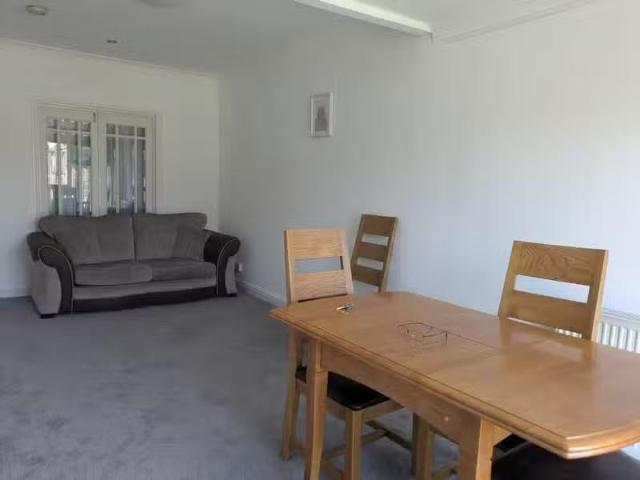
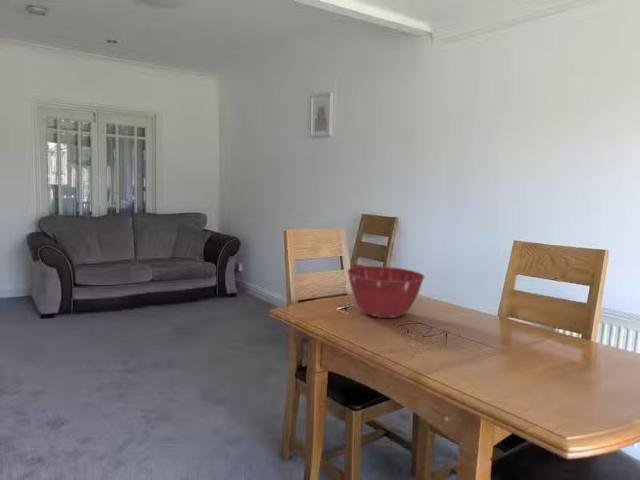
+ mixing bowl [346,265,426,319]
